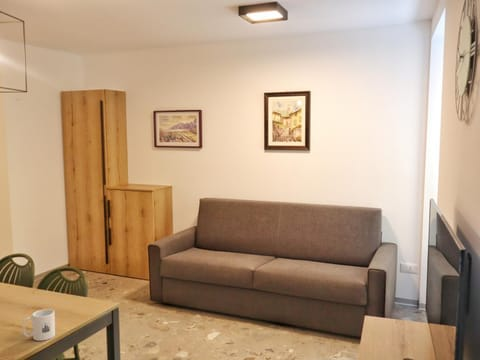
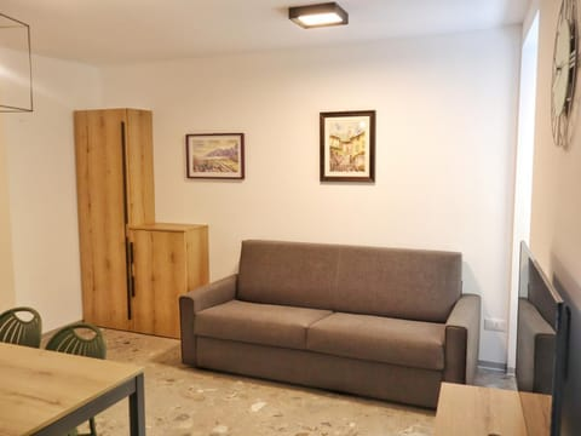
- mug [22,308,56,342]
